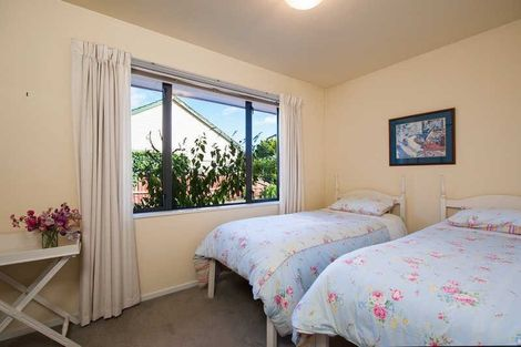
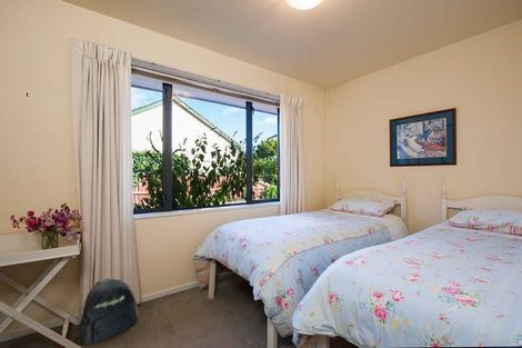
+ backpack [78,277,139,346]
